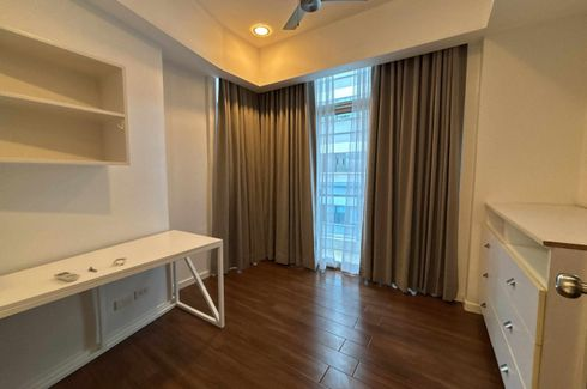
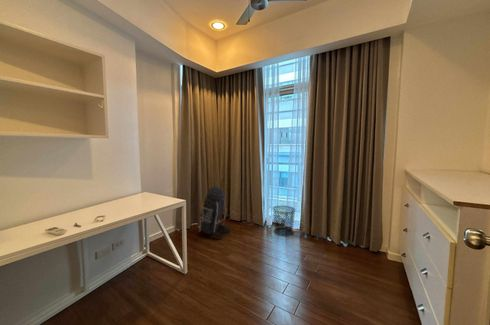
+ backpack [198,185,231,240]
+ waste bin [272,205,296,237]
